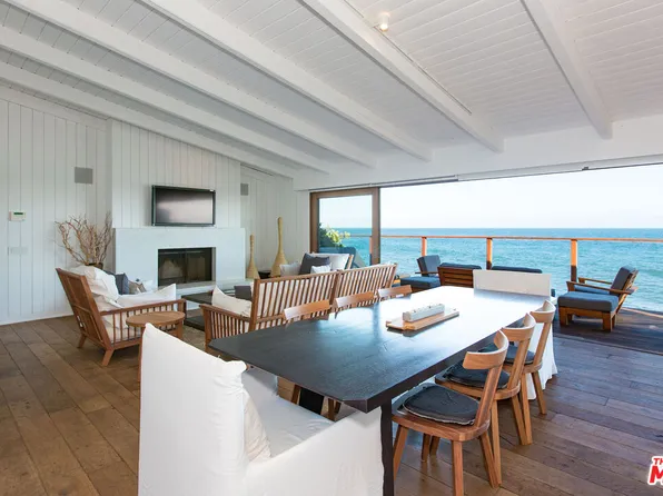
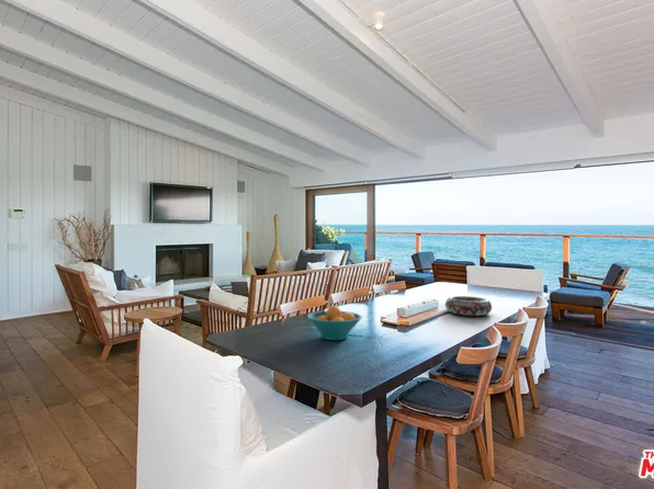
+ decorative bowl [444,295,493,317]
+ fruit bowl [306,305,363,341]
